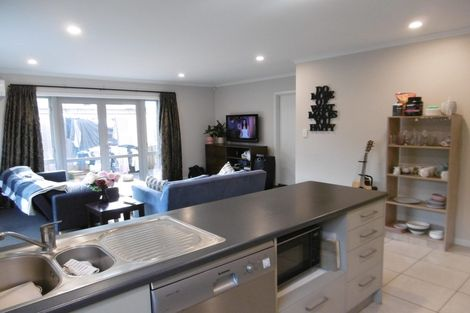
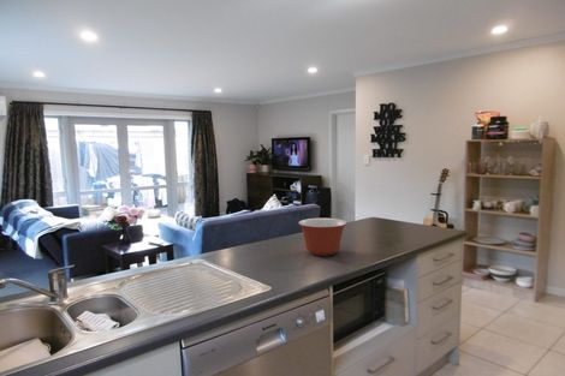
+ mixing bowl [297,217,349,257]
